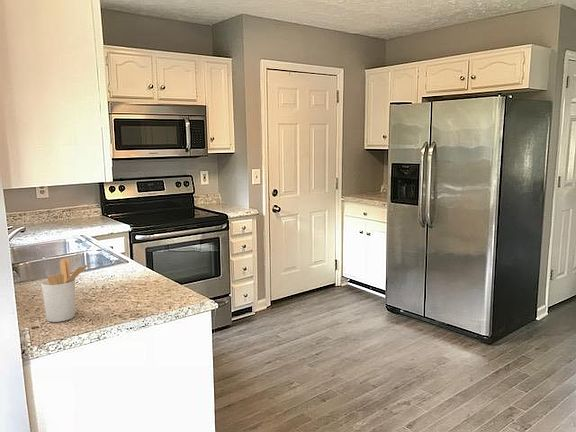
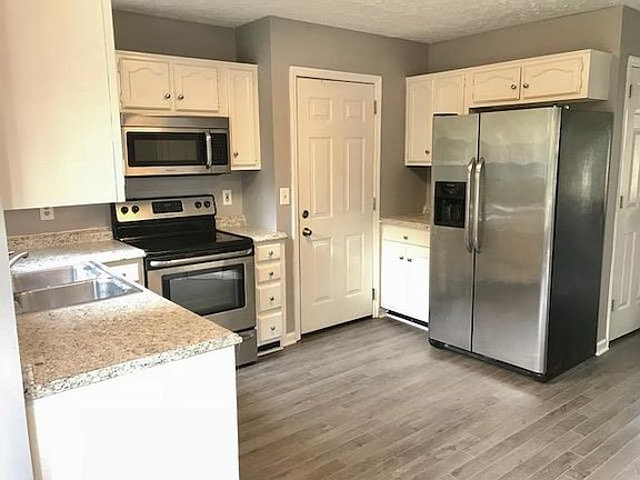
- utensil holder [40,257,92,323]
